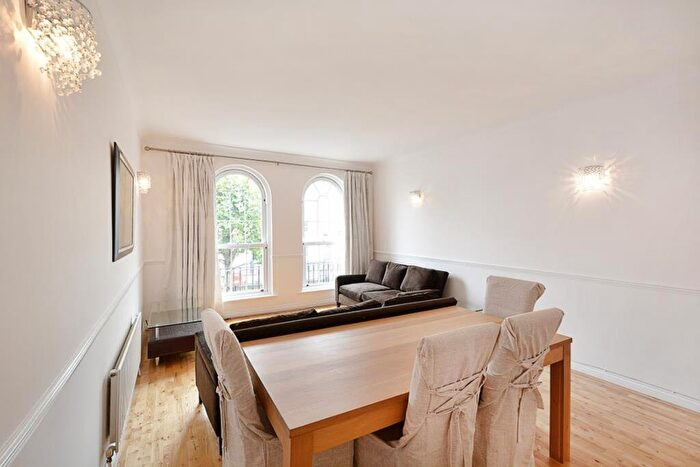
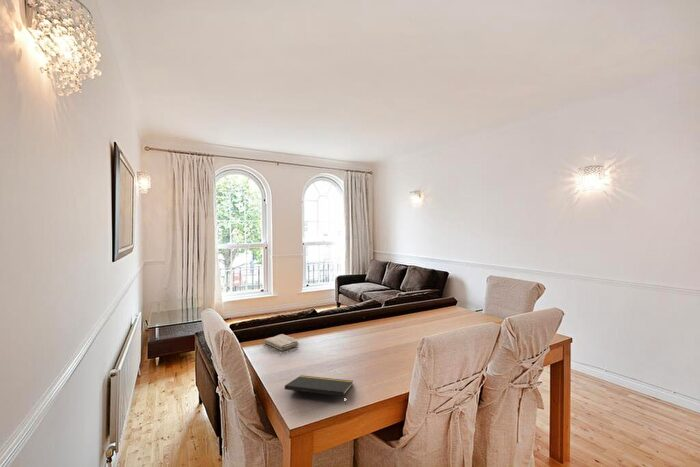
+ notepad [284,374,354,406]
+ washcloth [263,333,300,352]
